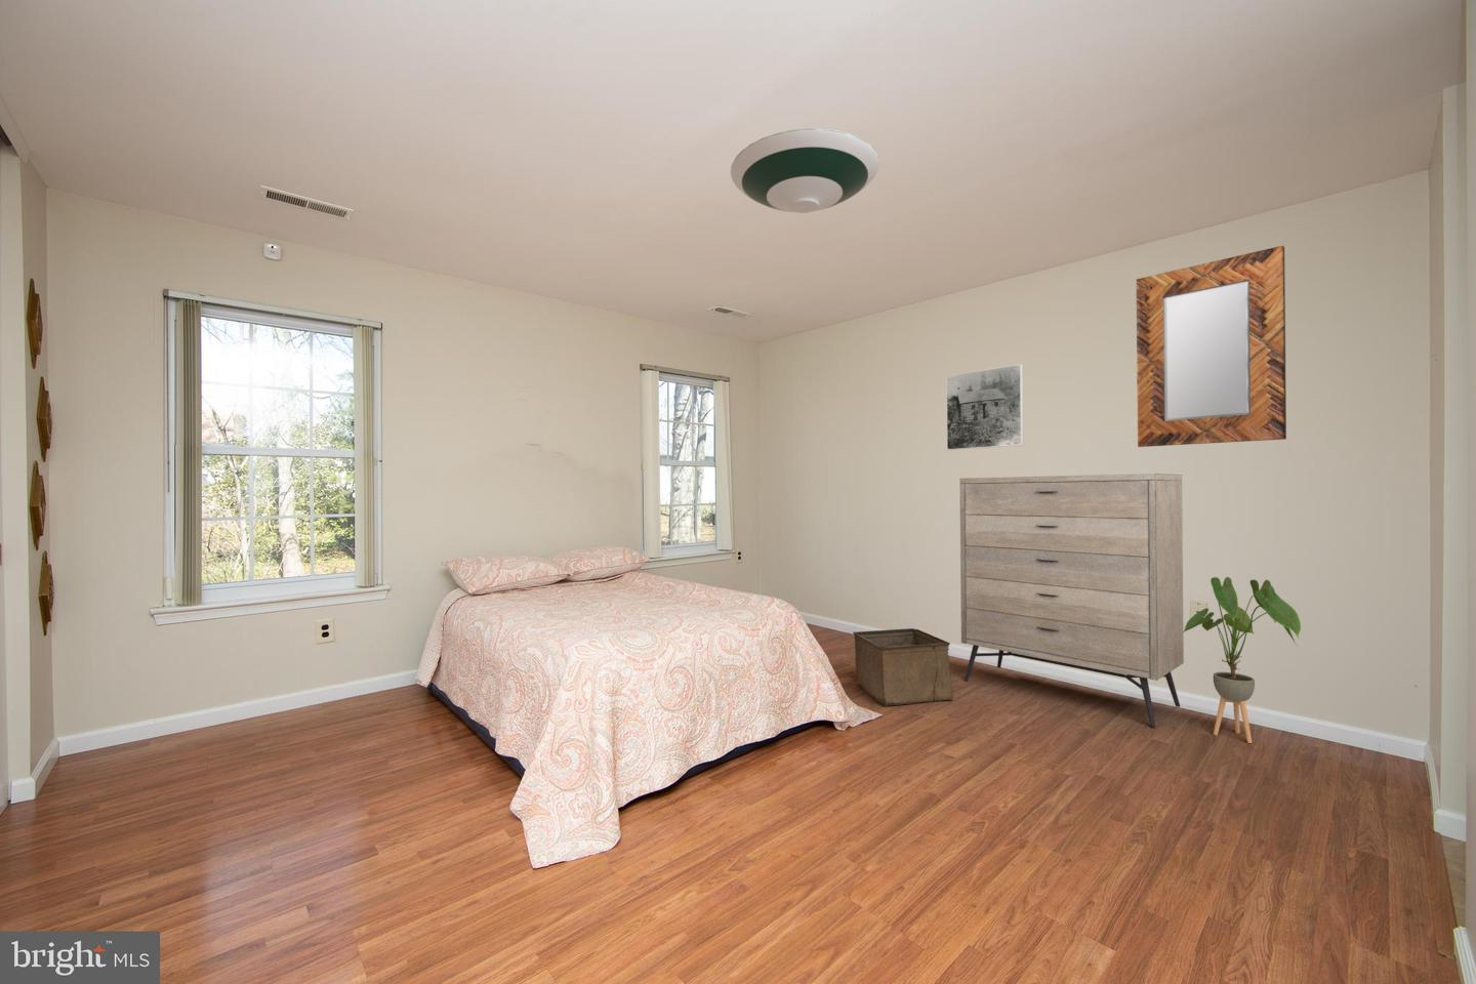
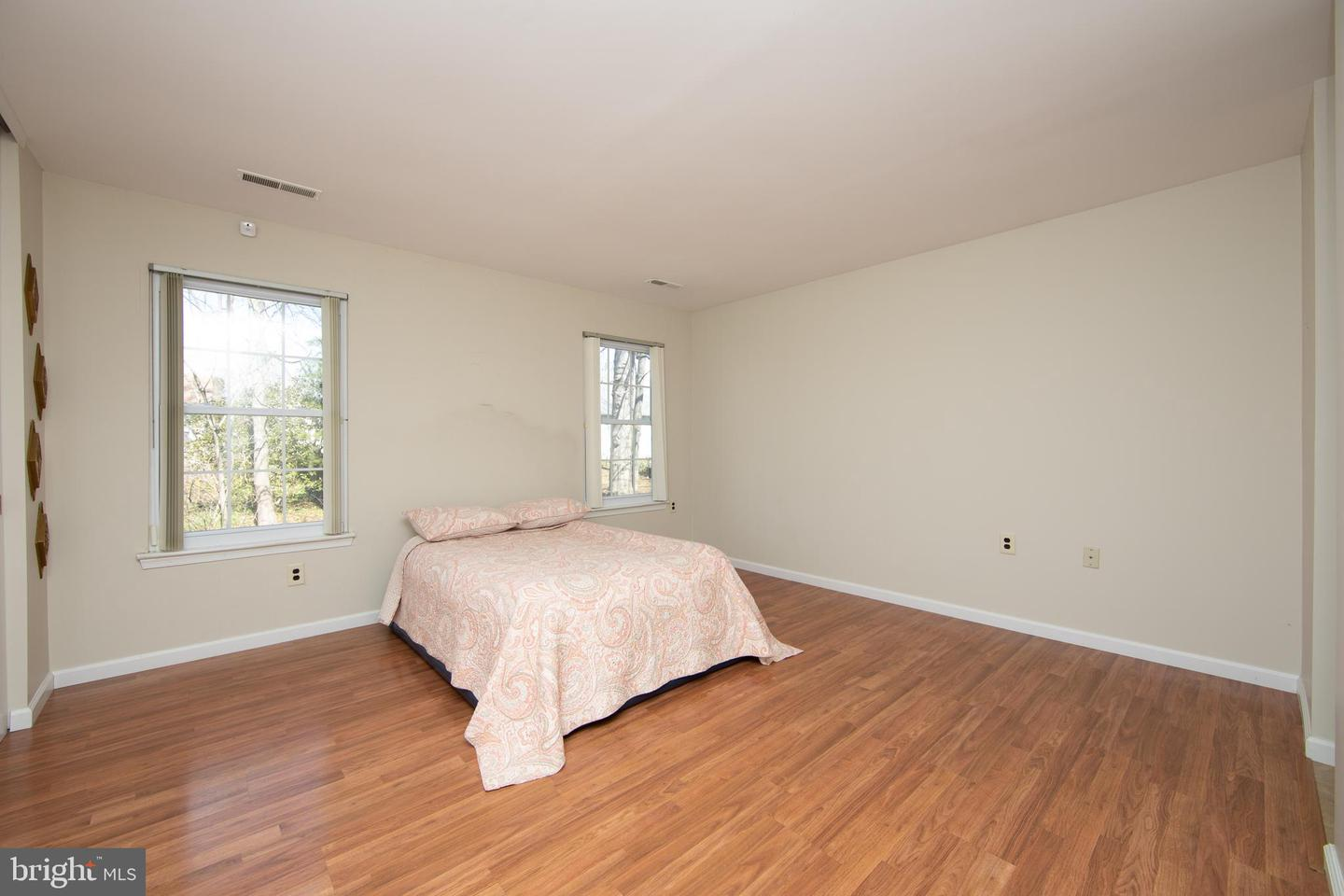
- dresser [959,472,1185,728]
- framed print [946,362,1024,451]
- house plant [1183,577,1301,745]
- home mirror [1136,245,1287,448]
- storage bin [852,627,954,707]
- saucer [730,127,881,214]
